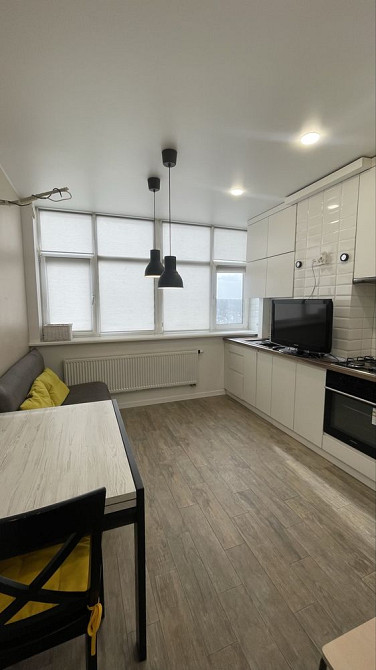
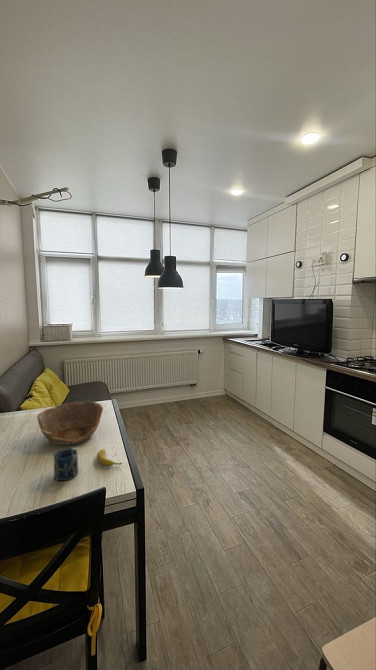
+ banana [96,448,123,467]
+ bowl [36,400,104,446]
+ cup [52,447,79,482]
